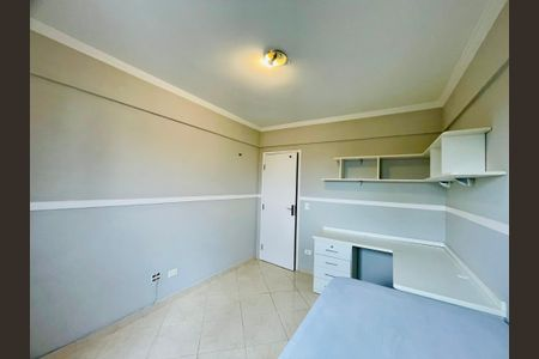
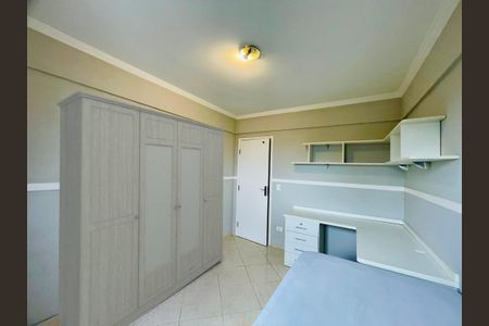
+ wardrobe [54,90,227,326]
